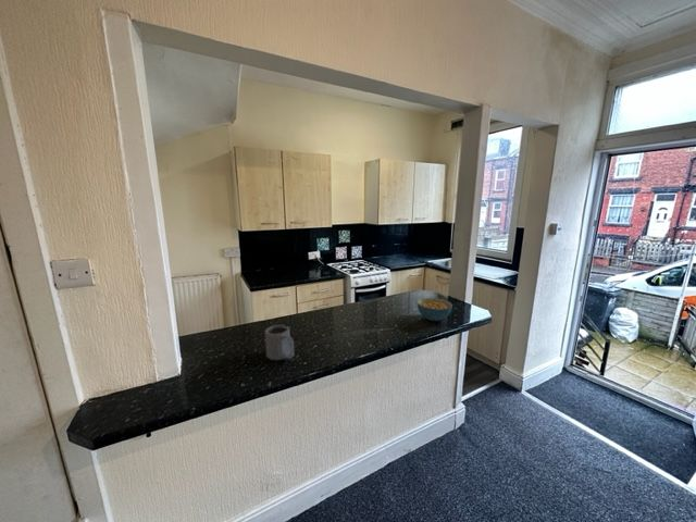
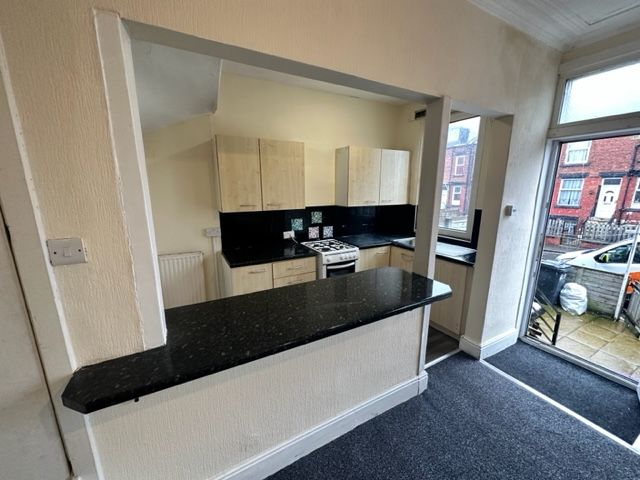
- cereal bowl [417,297,453,322]
- mug [264,324,295,361]
